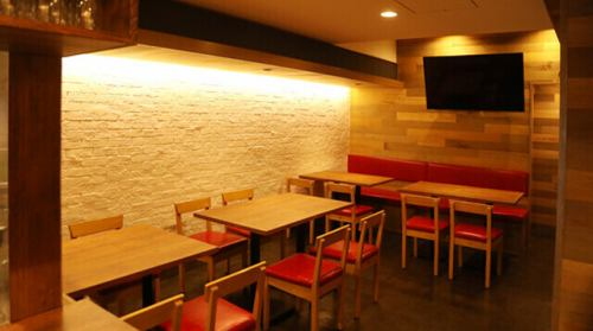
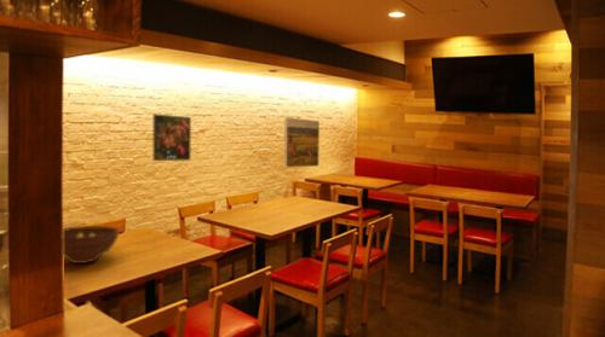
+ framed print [152,112,192,162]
+ fruit bowl [62,225,120,265]
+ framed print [283,116,321,168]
